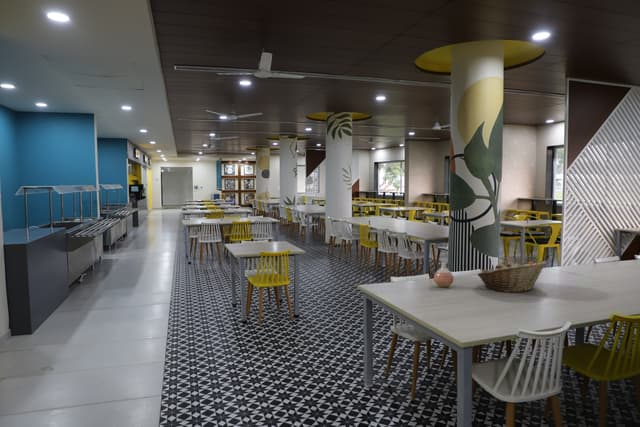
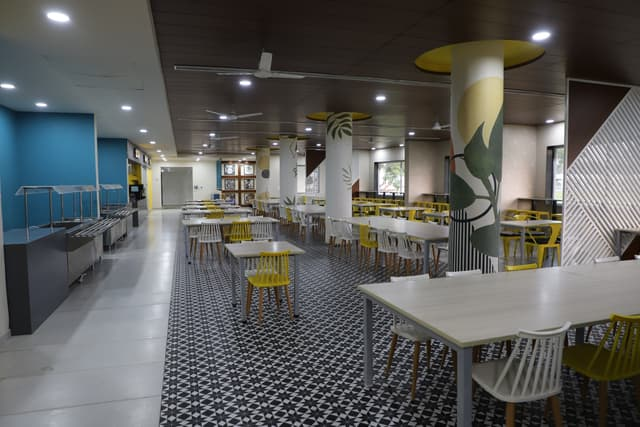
- fruit basket [477,260,547,293]
- vase [433,261,455,288]
